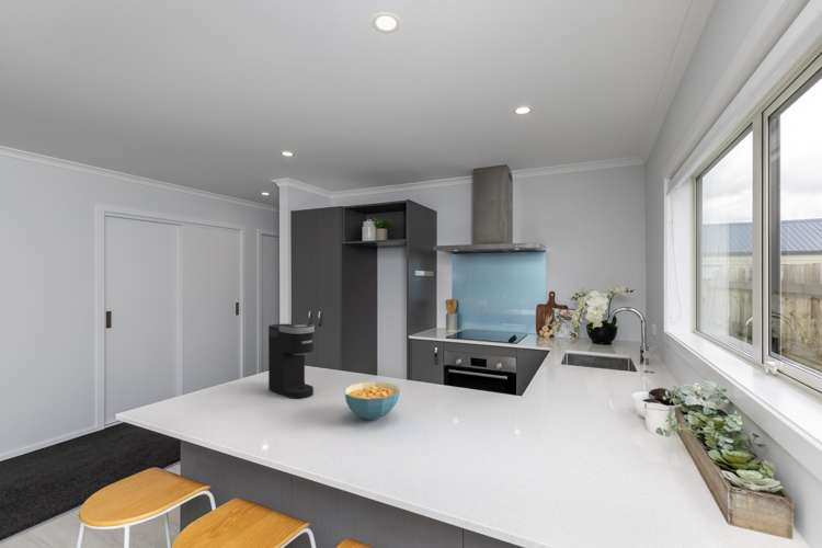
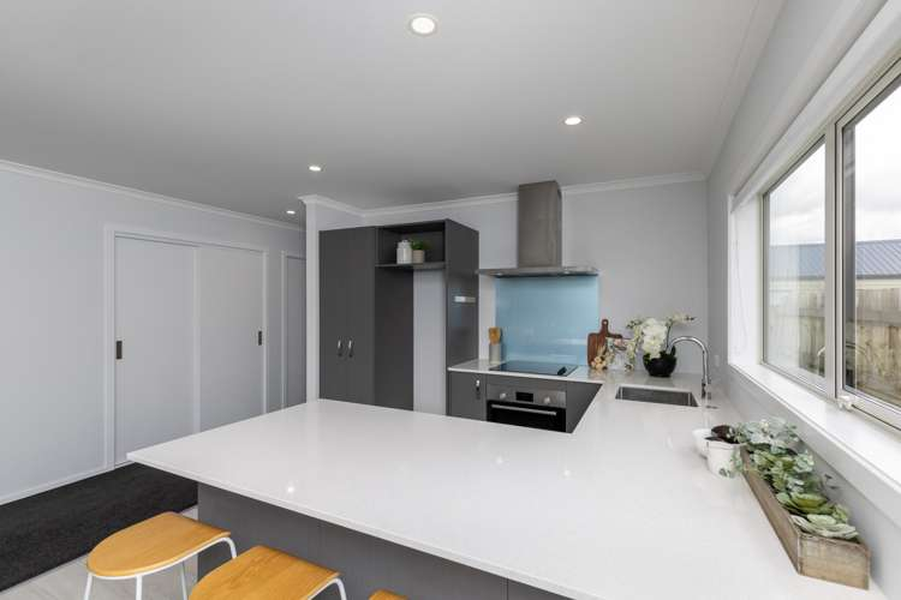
- cereal bowl [343,380,401,421]
- coffee maker [267,322,316,400]
